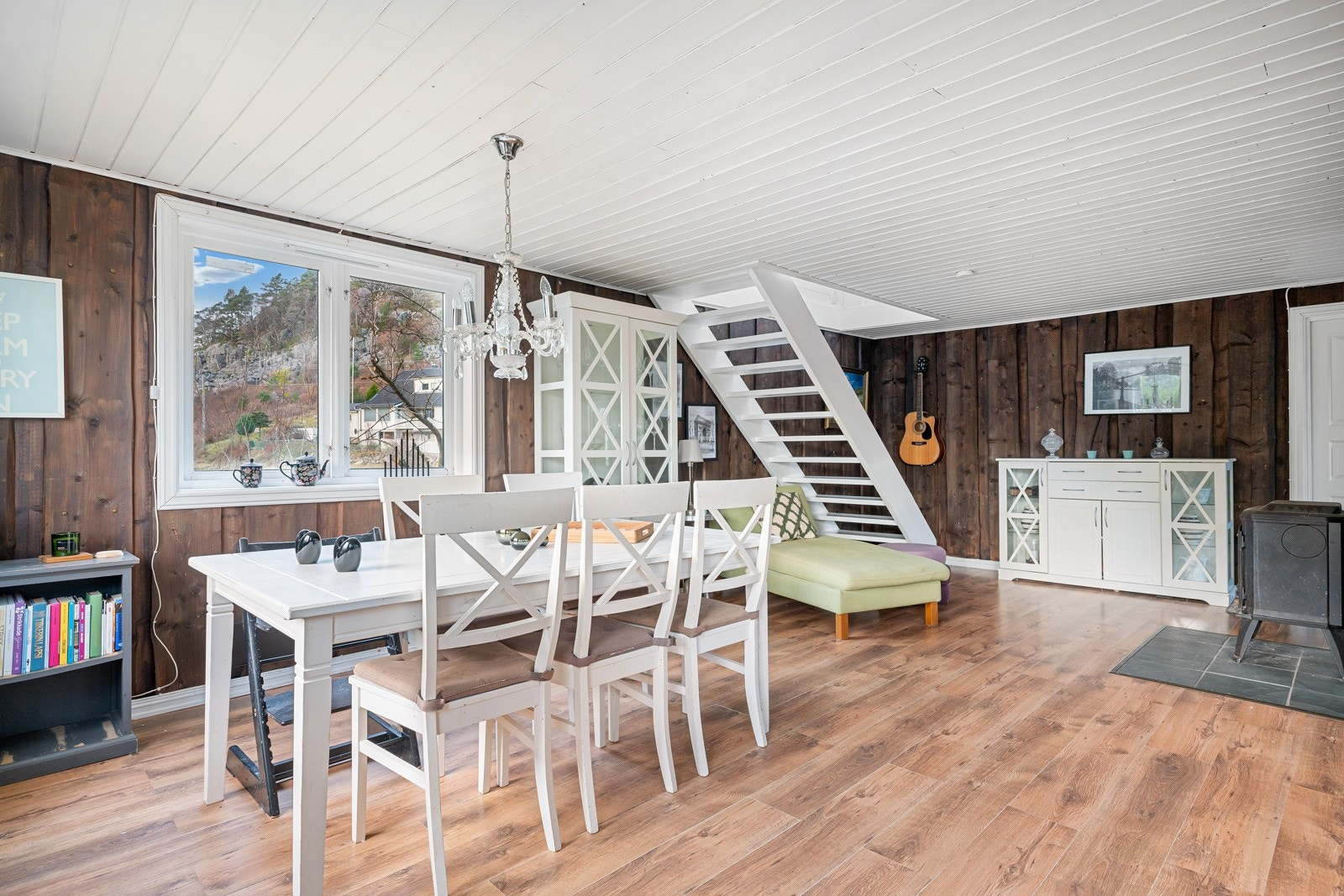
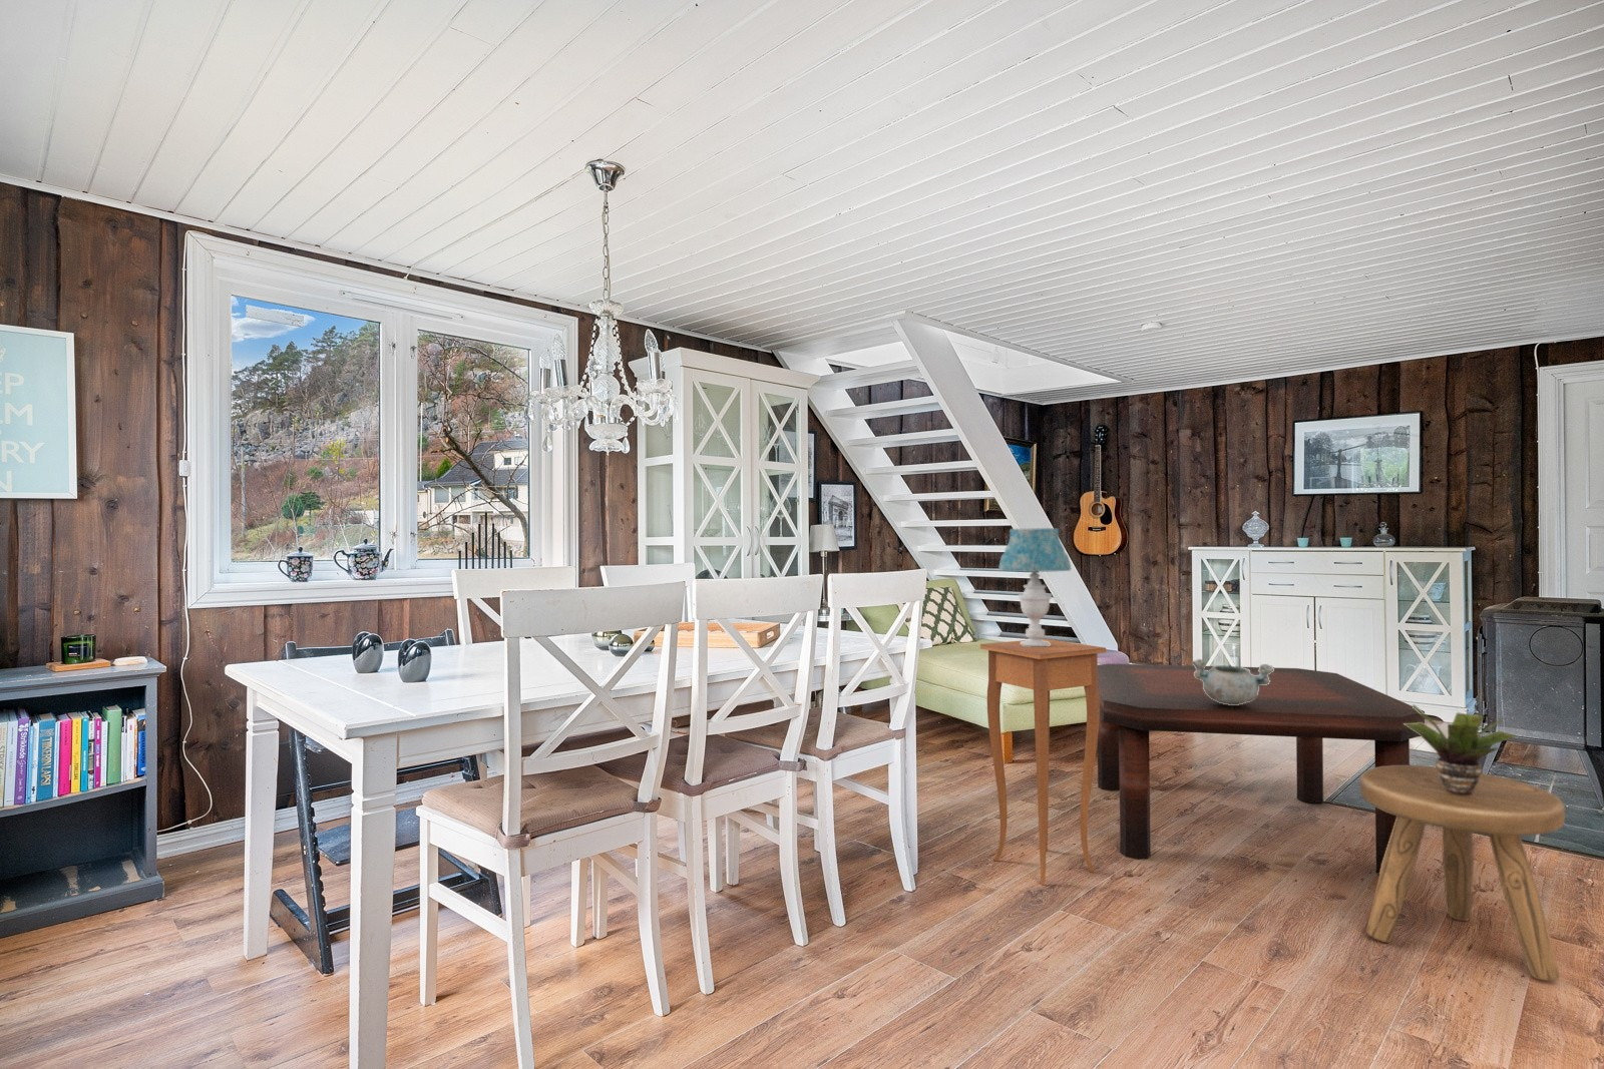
+ side table [980,638,1106,885]
+ stool [1359,765,1566,982]
+ table lamp [998,527,1072,647]
+ potted plant [1404,703,1519,796]
+ decorative bowl [1191,659,1275,705]
+ coffee table [1097,662,1425,875]
